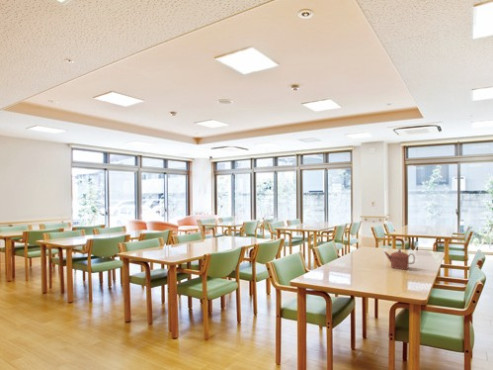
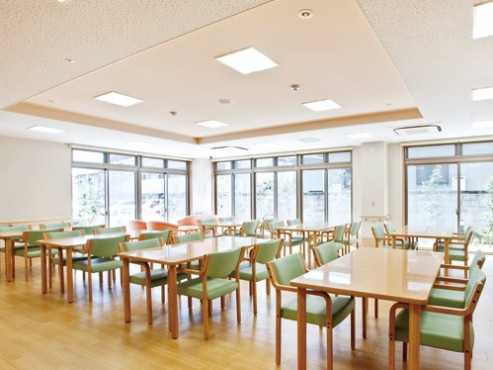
- teapot [383,248,416,270]
